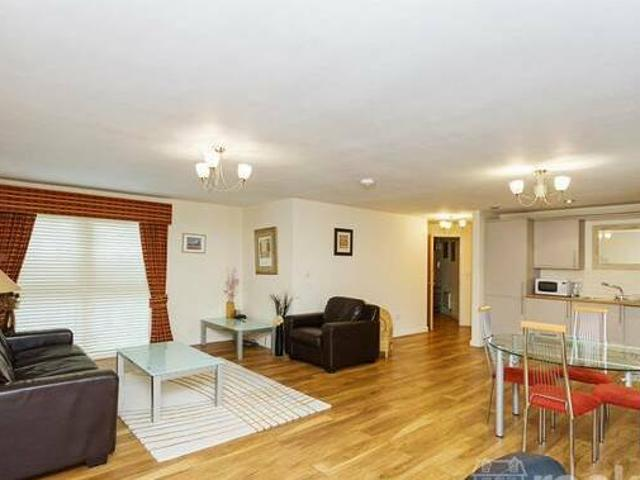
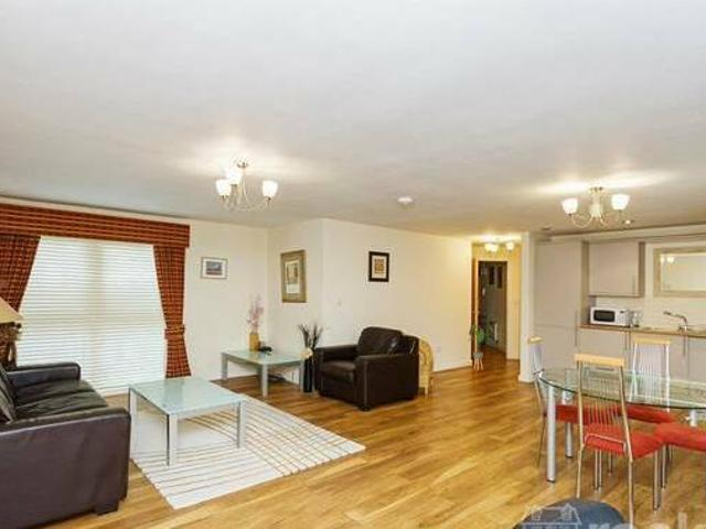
+ house plant [468,324,496,371]
